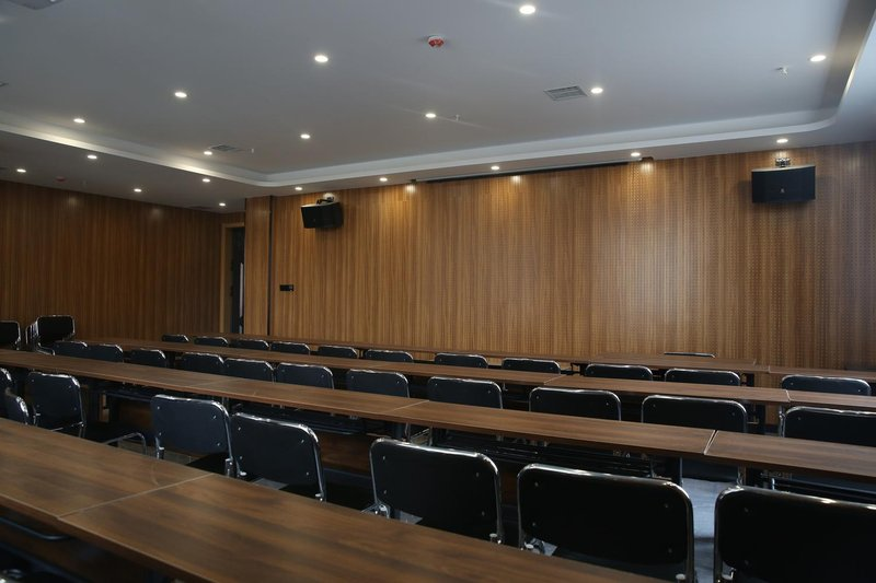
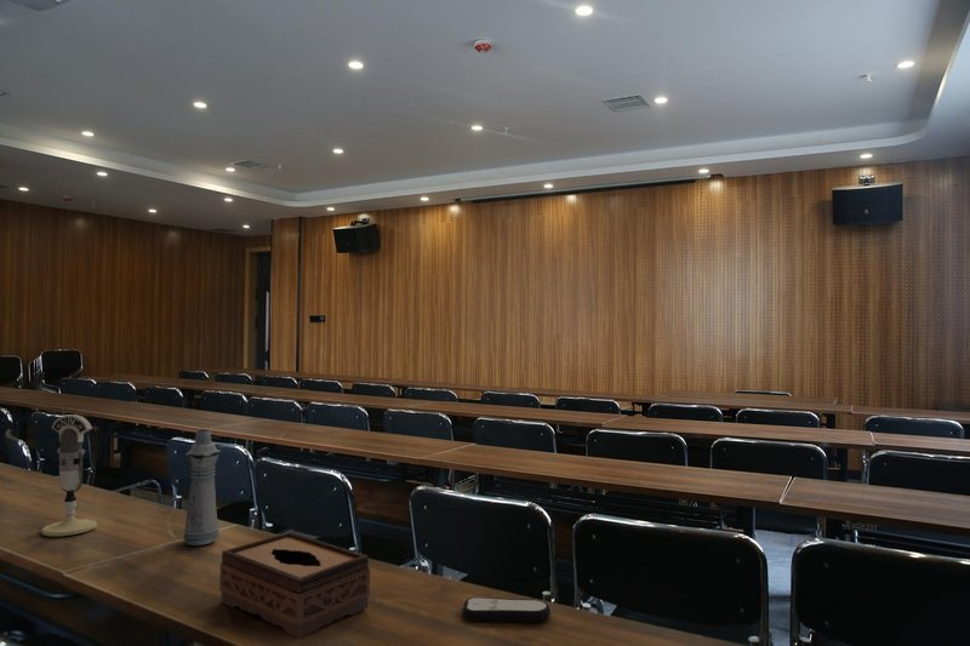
+ microphone [41,413,98,537]
+ tissue box [218,531,371,640]
+ remote control [461,596,552,623]
+ bottle [182,429,222,547]
